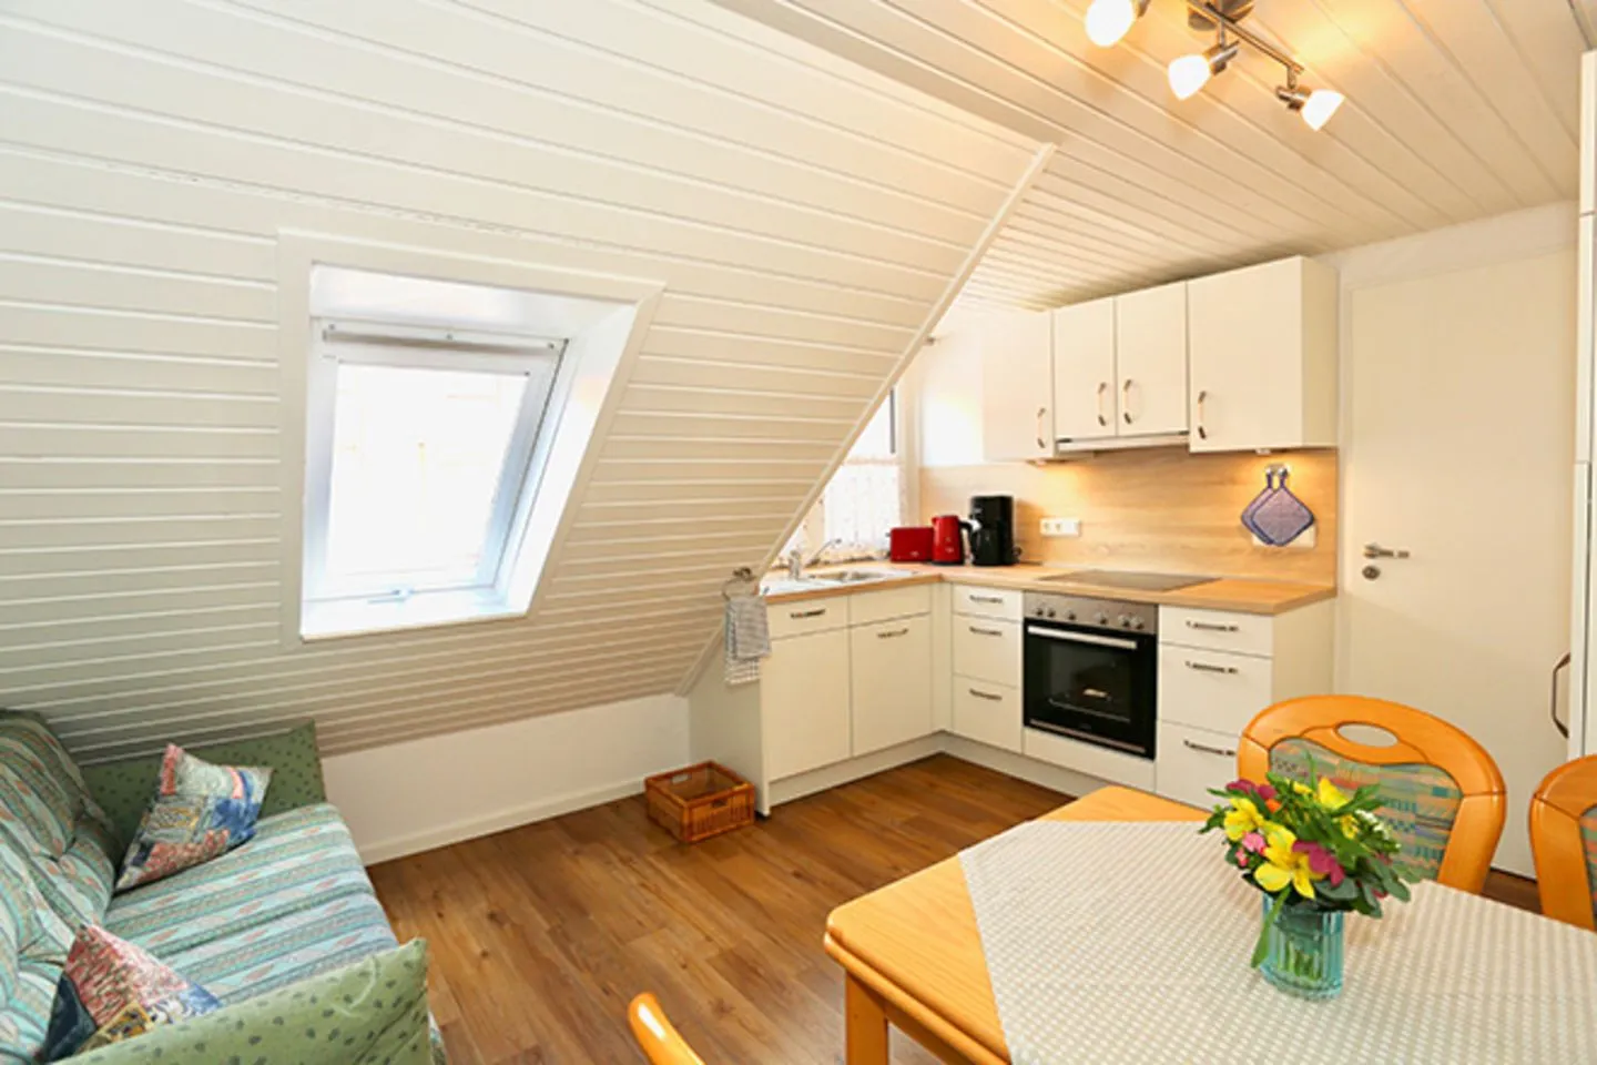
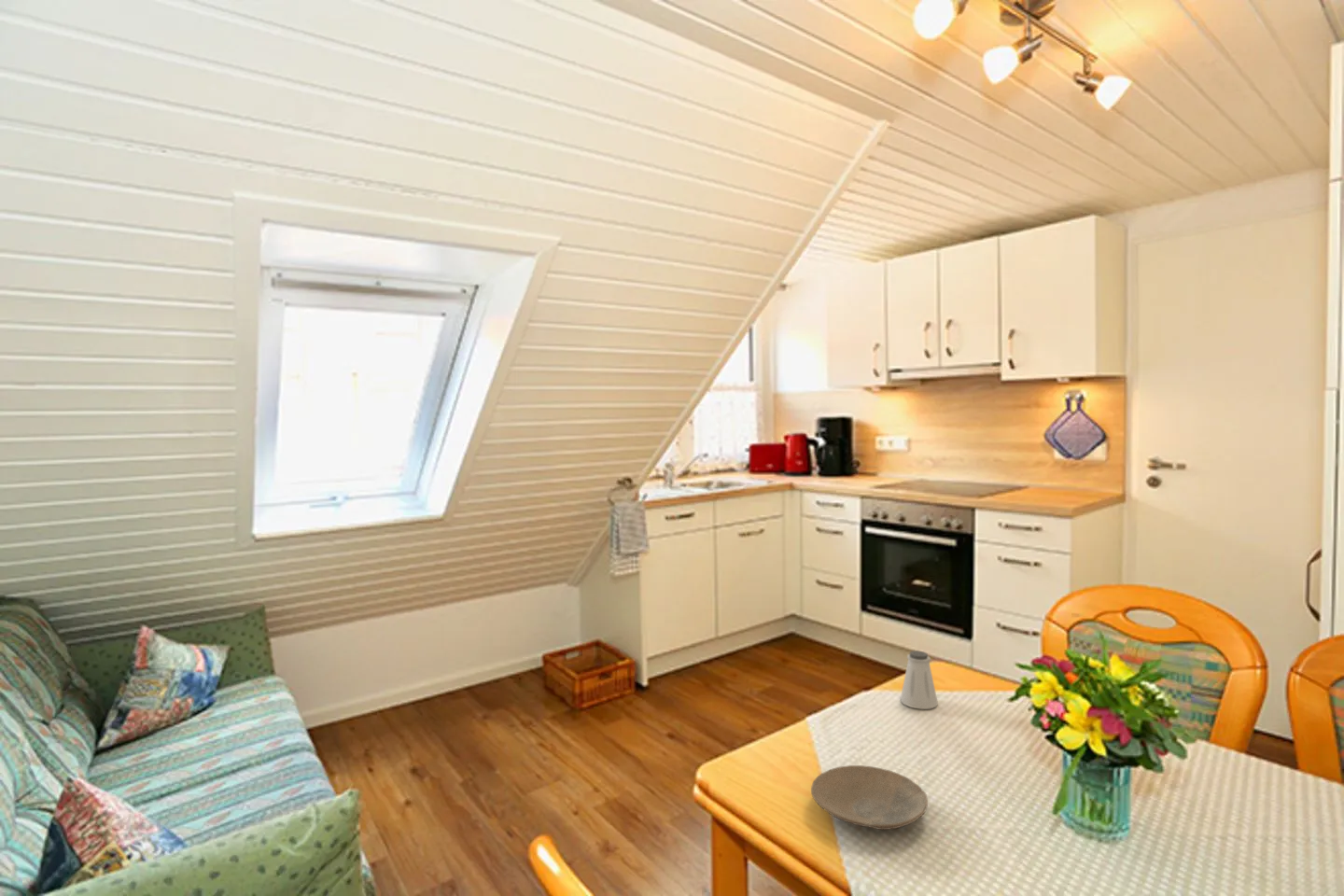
+ plate [810,764,929,831]
+ saltshaker [899,650,939,710]
